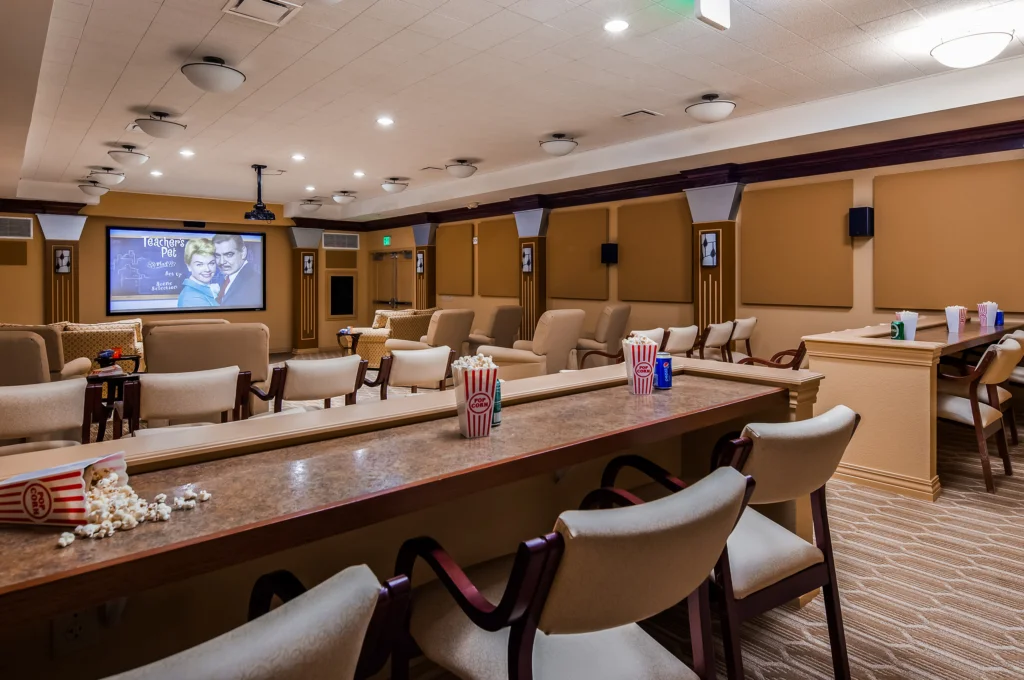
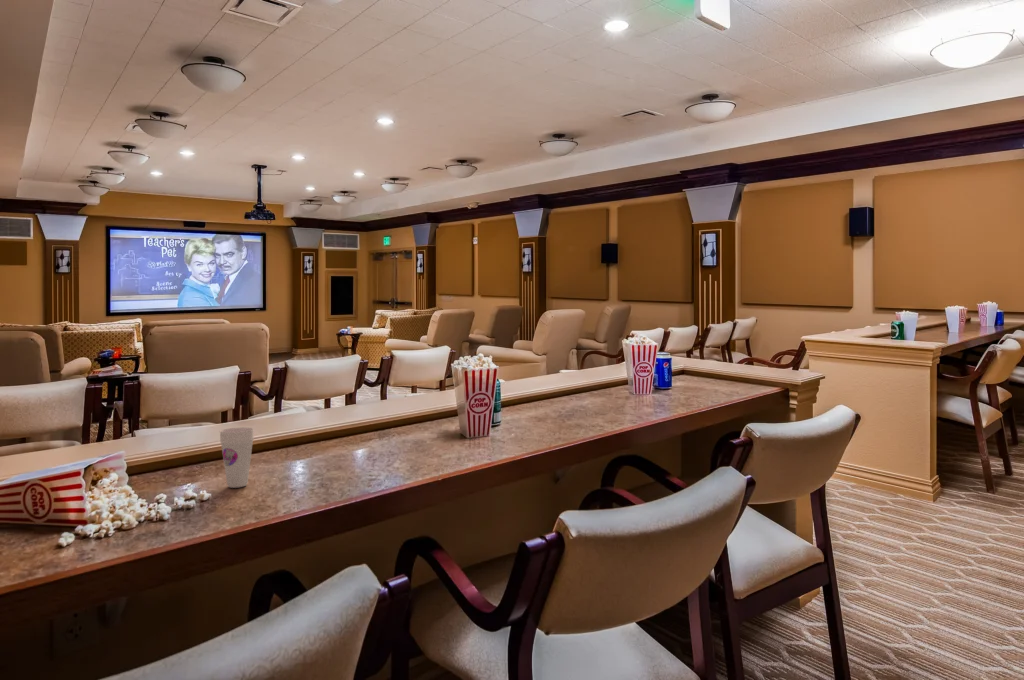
+ cup [218,426,255,489]
